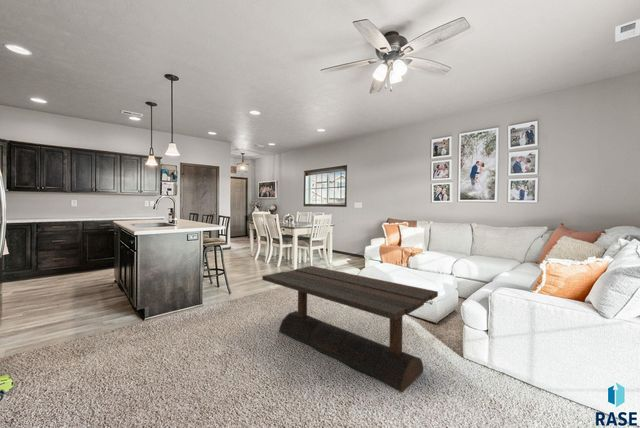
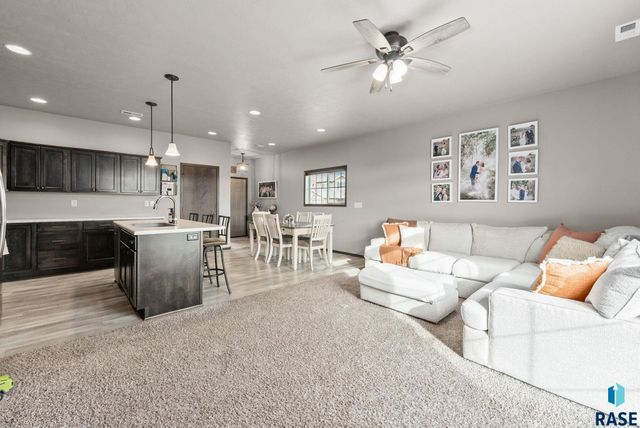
- coffee table [261,265,439,393]
